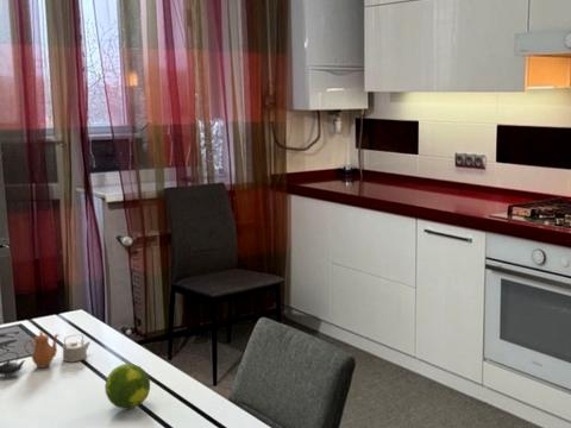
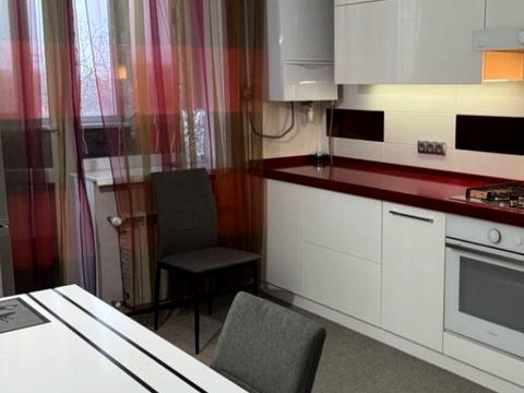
- fruit [103,363,151,410]
- teapot [0,331,92,377]
